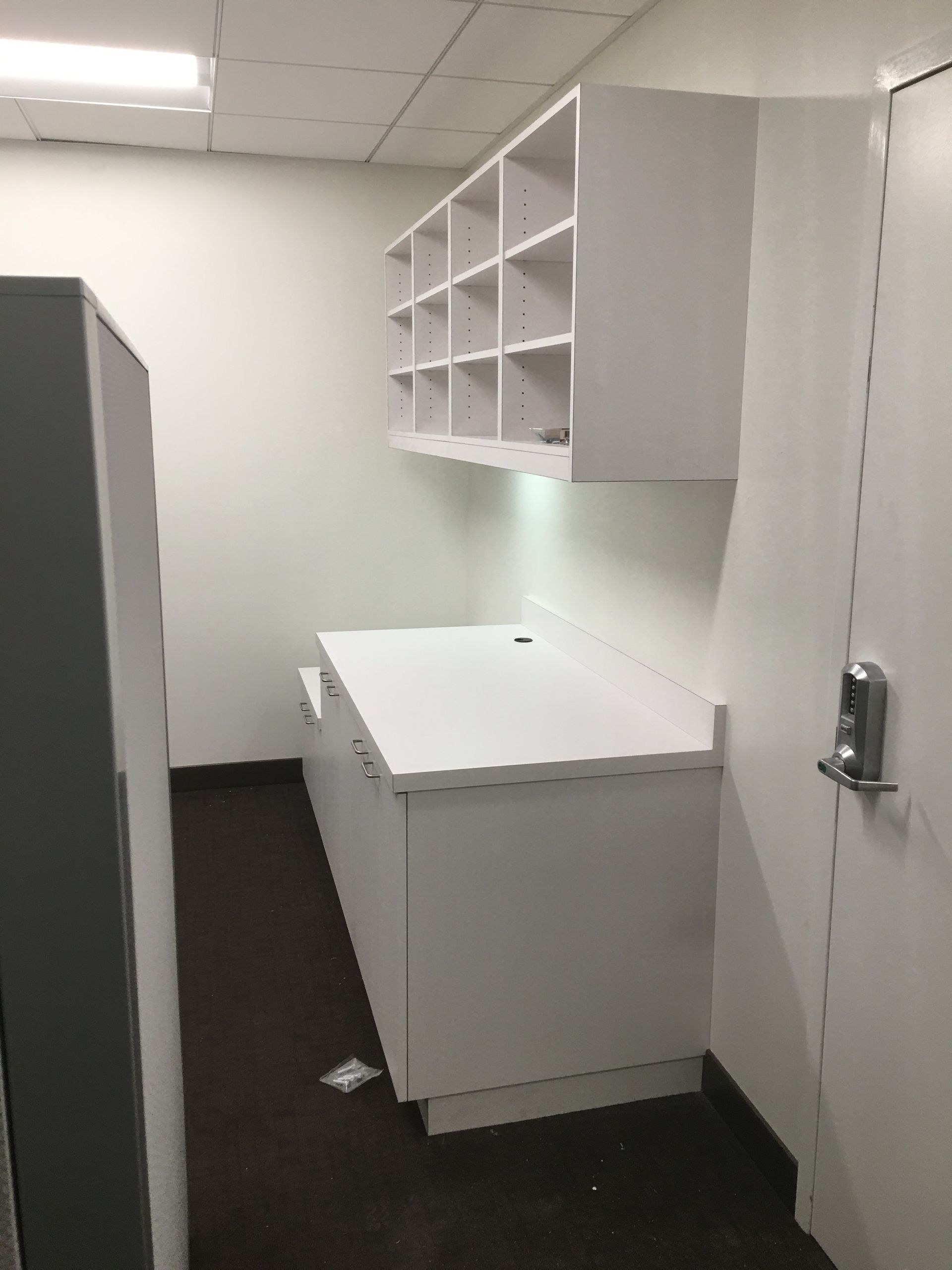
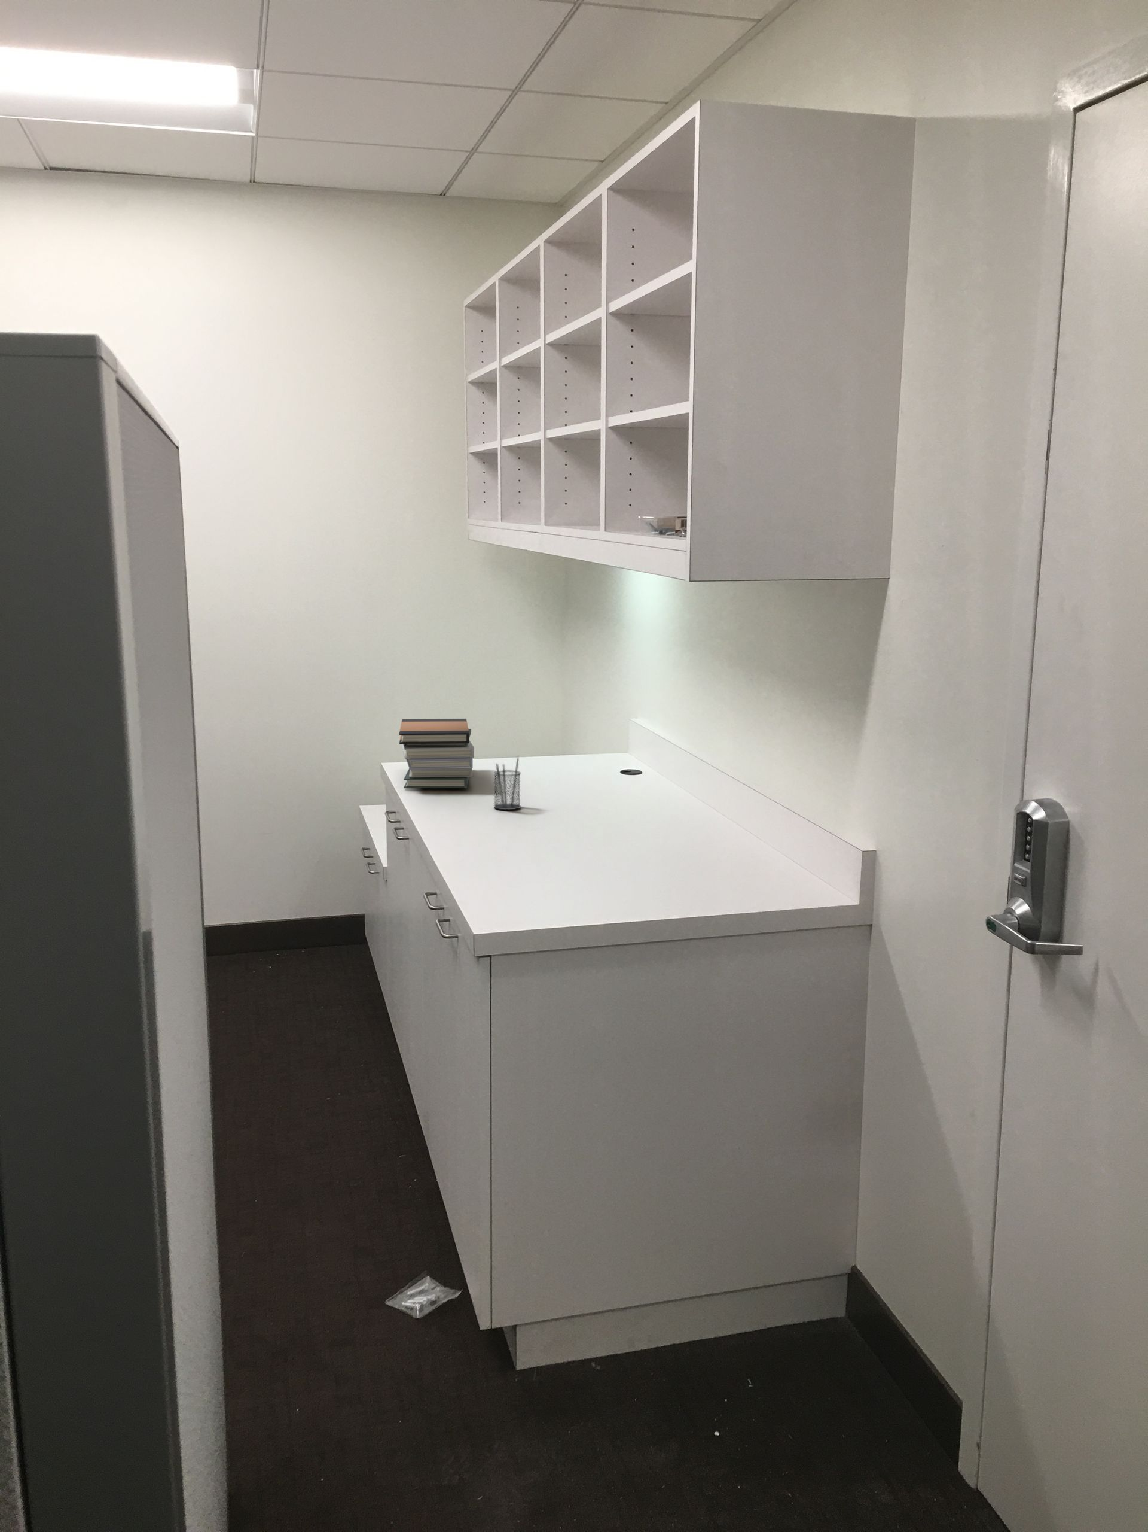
+ book stack [399,718,475,789]
+ pencil holder [493,755,521,811]
